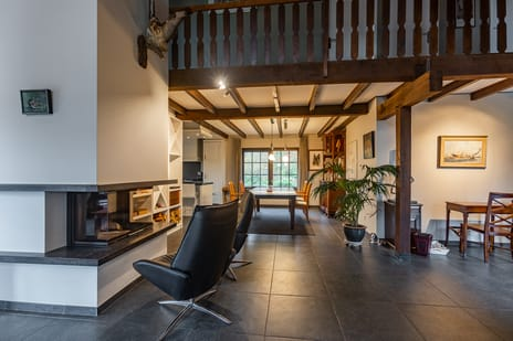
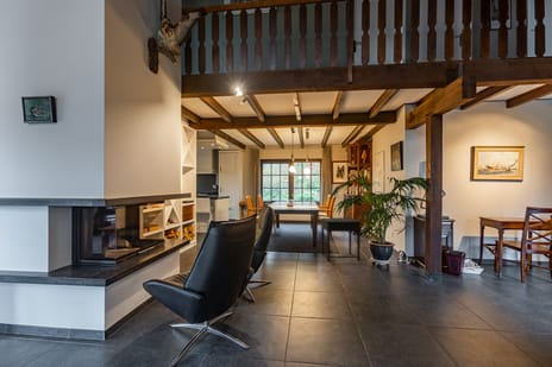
+ side table [320,216,362,262]
